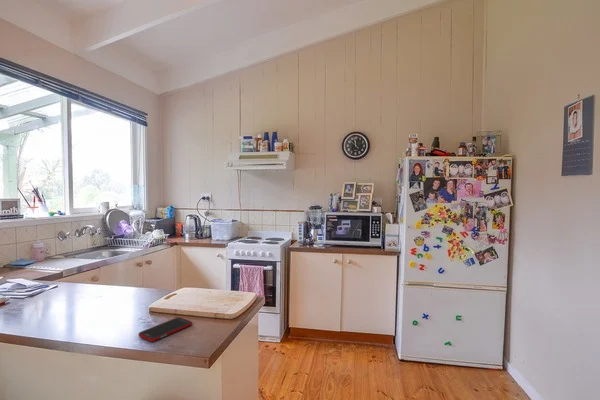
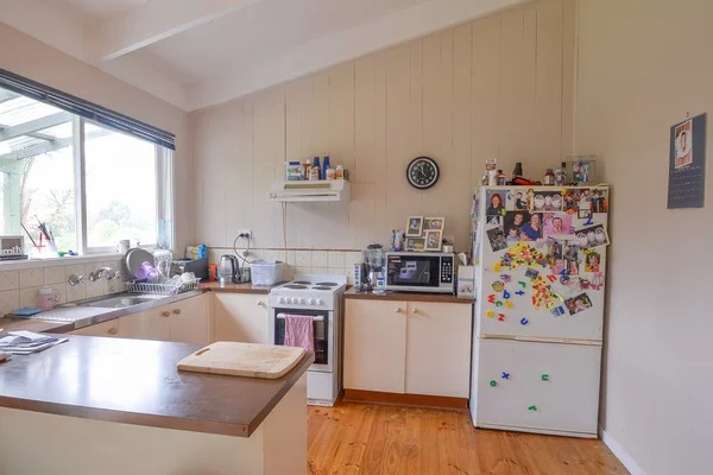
- cell phone [138,316,193,343]
